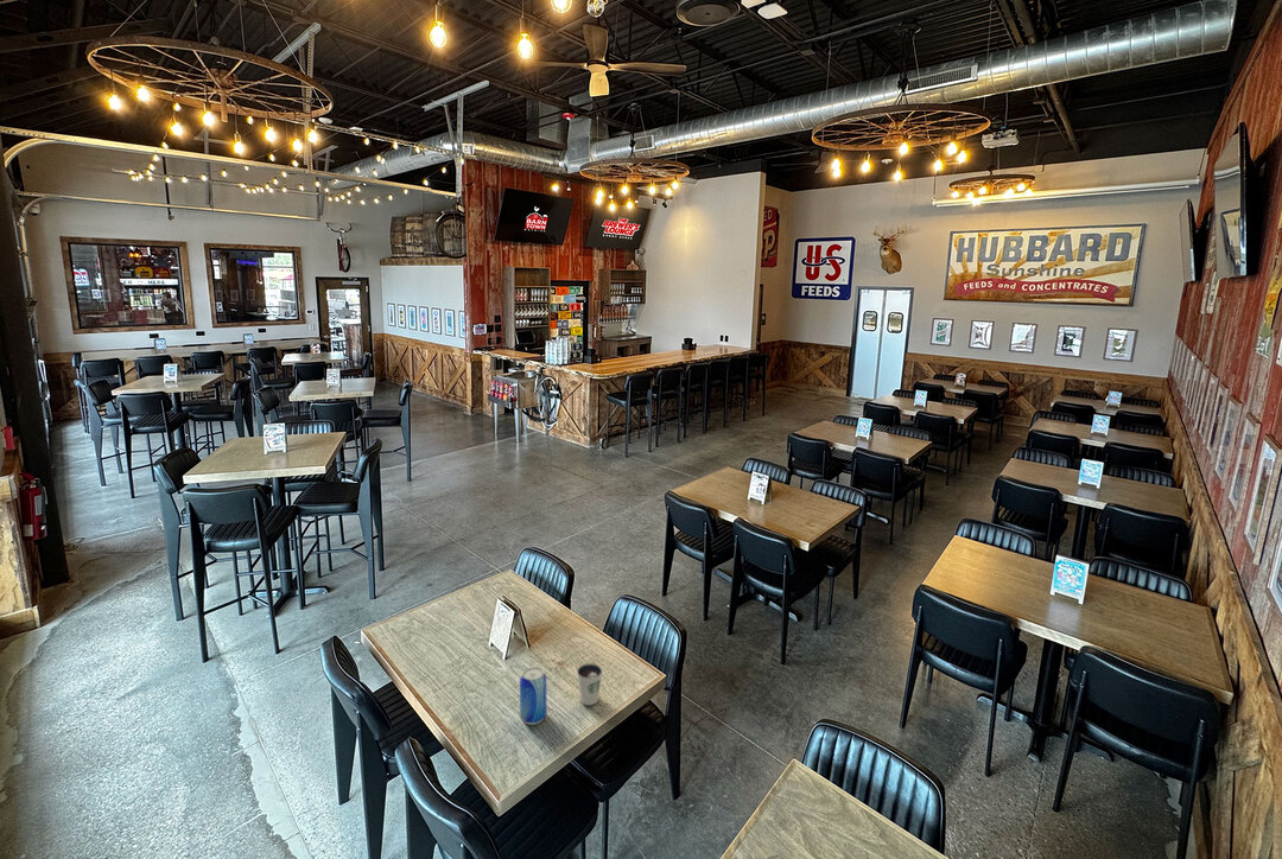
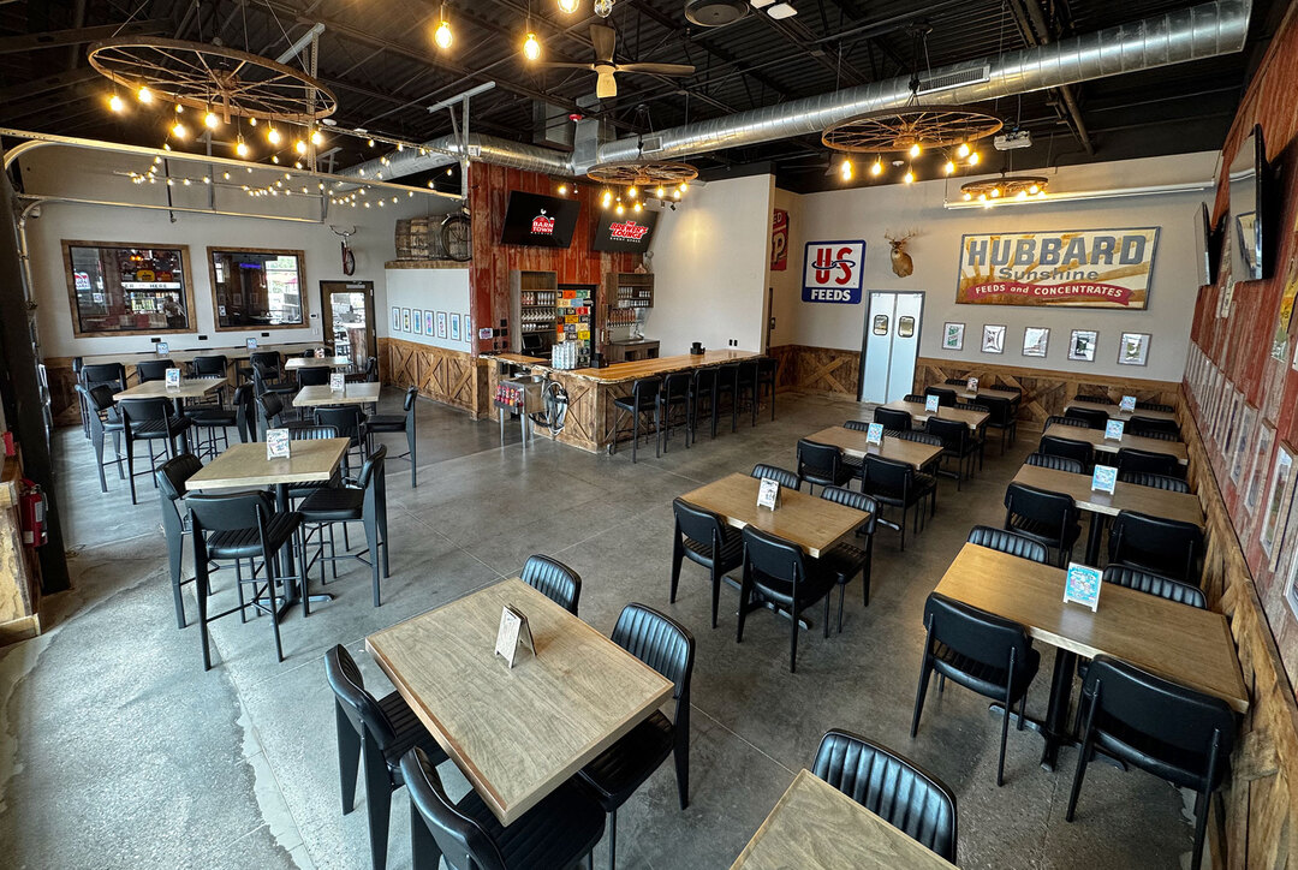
- beer can [519,666,548,726]
- dixie cup [576,662,604,706]
